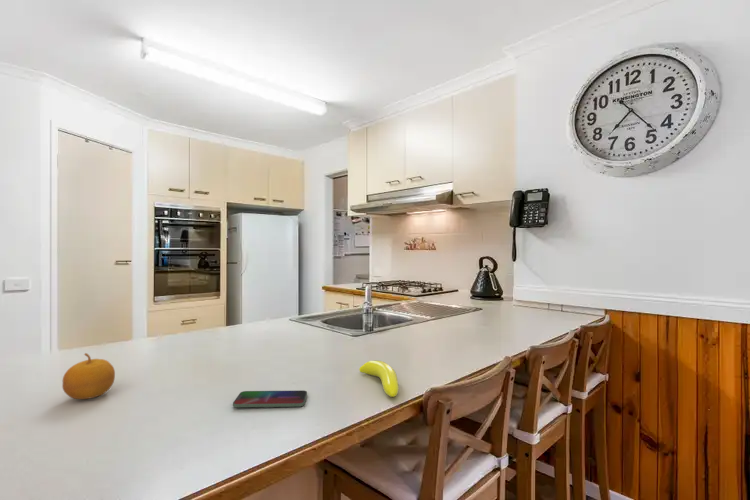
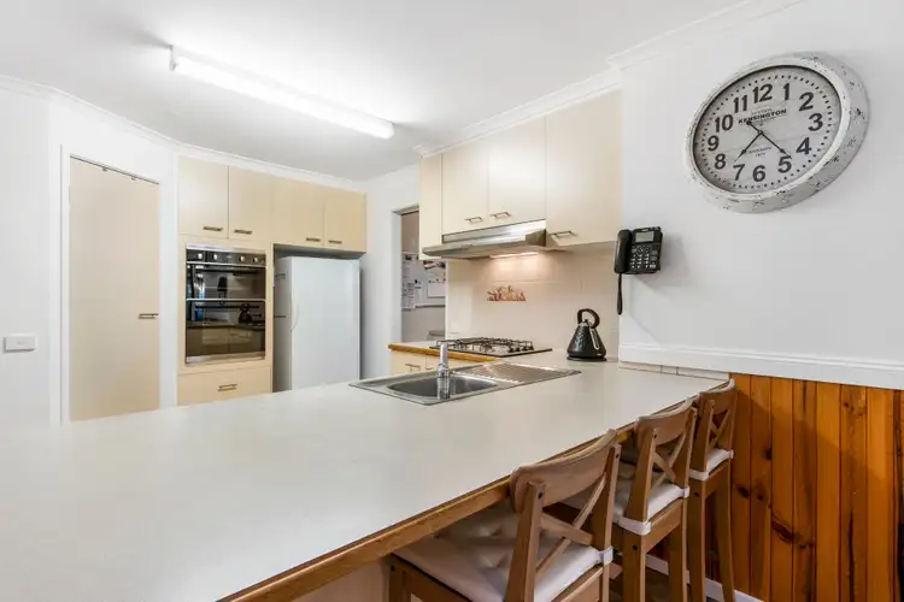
- smartphone [232,389,308,408]
- fruit [61,352,116,400]
- banana [358,359,400,398]
